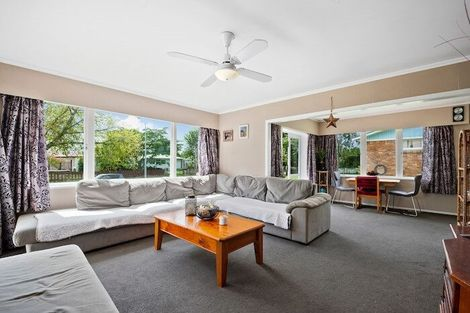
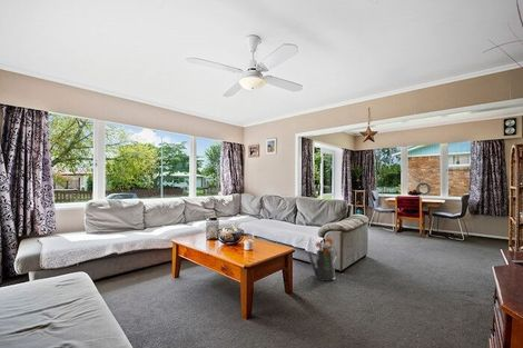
+ watering can [307,237,338,282]
